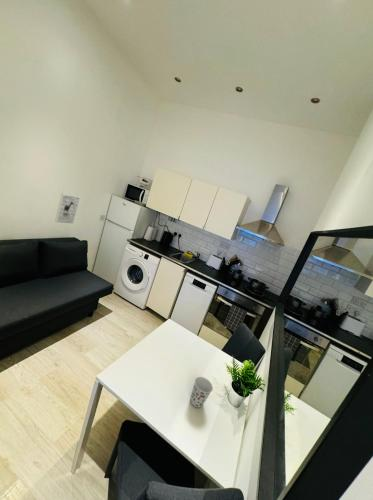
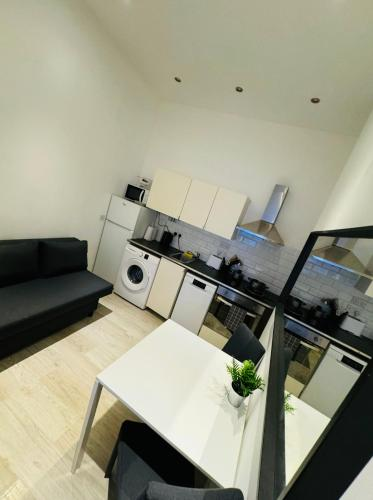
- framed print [54,193,81,225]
- cup [190,376,214,408]
